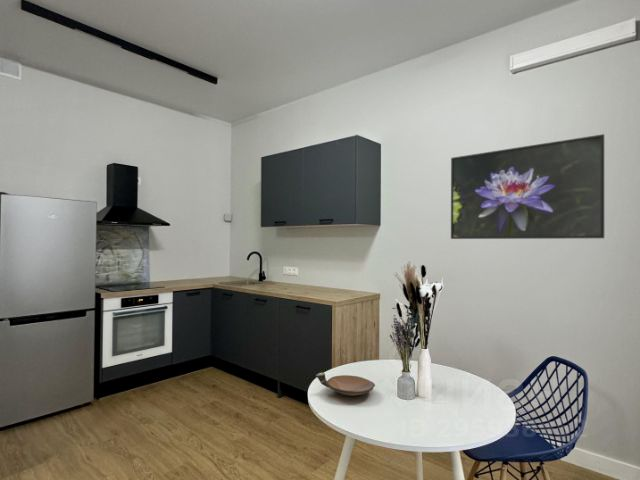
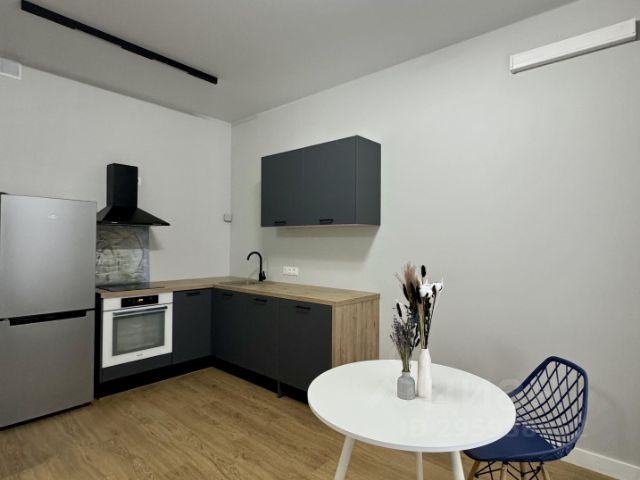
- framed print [450,133,605,240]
- bowl [315,372,376,397]
